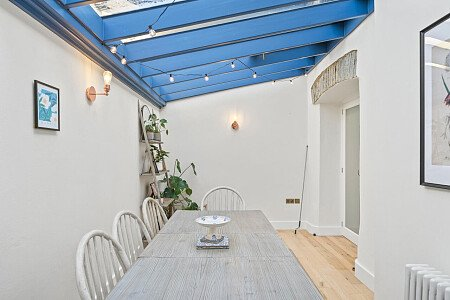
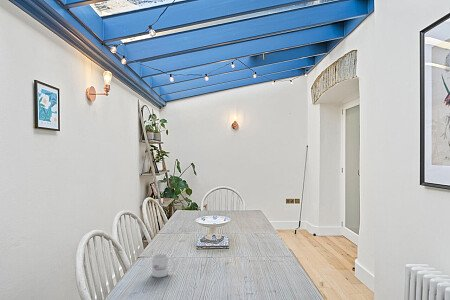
+ mug [151,253,176,278]
